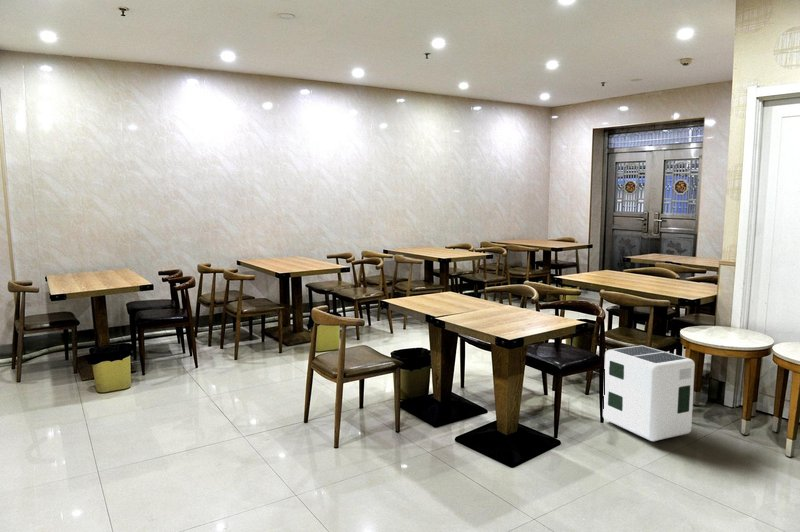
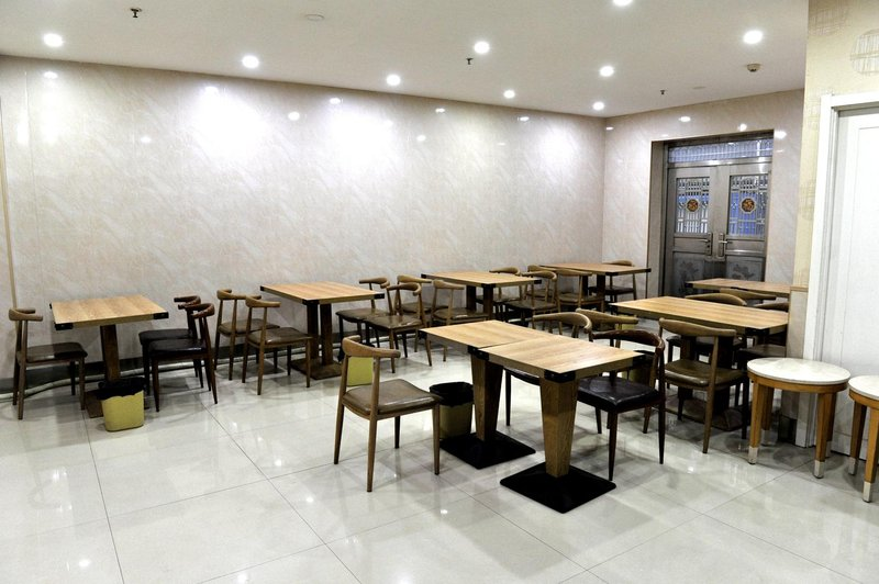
- air purifier [602,345,696,442]
